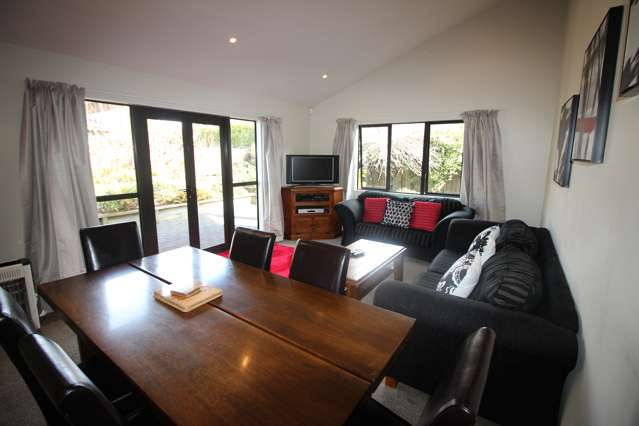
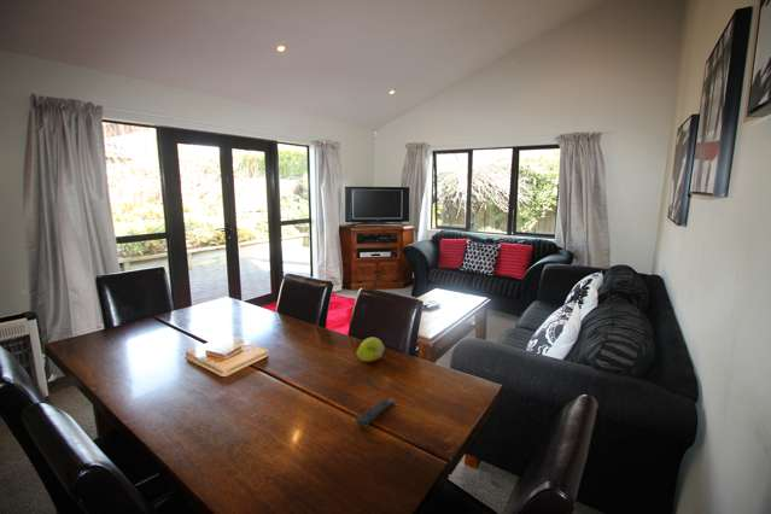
+ fruit [356,337,386,363]
+ remote control [355,397,396,428]
